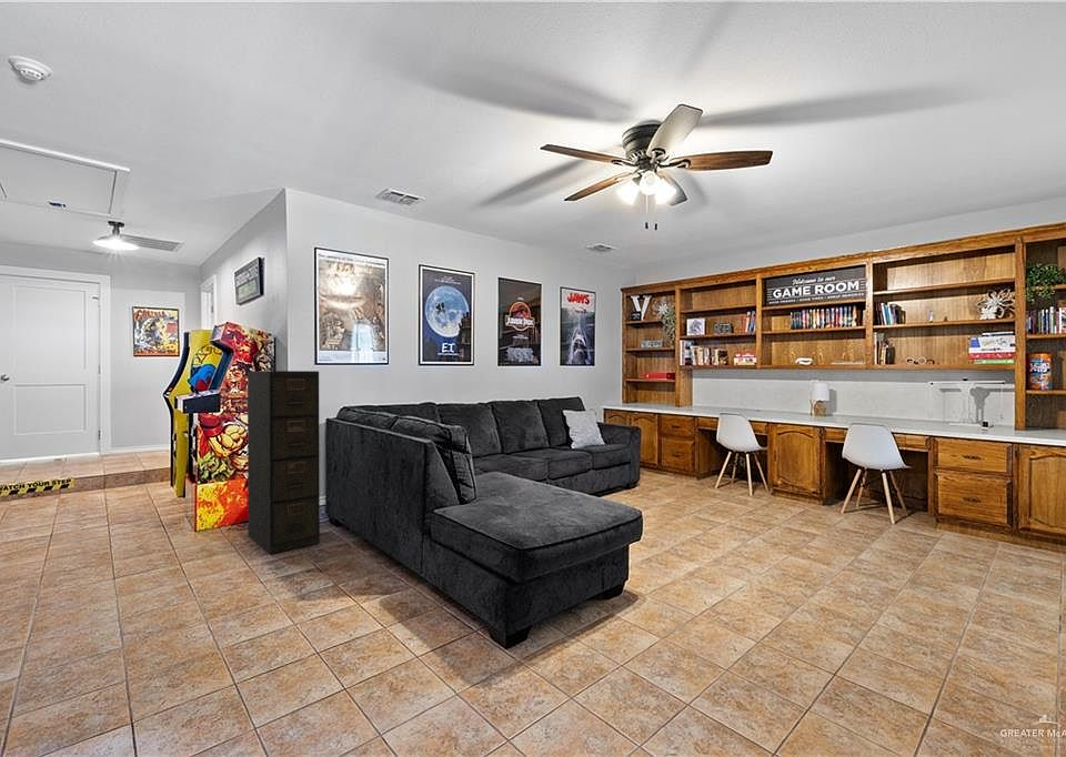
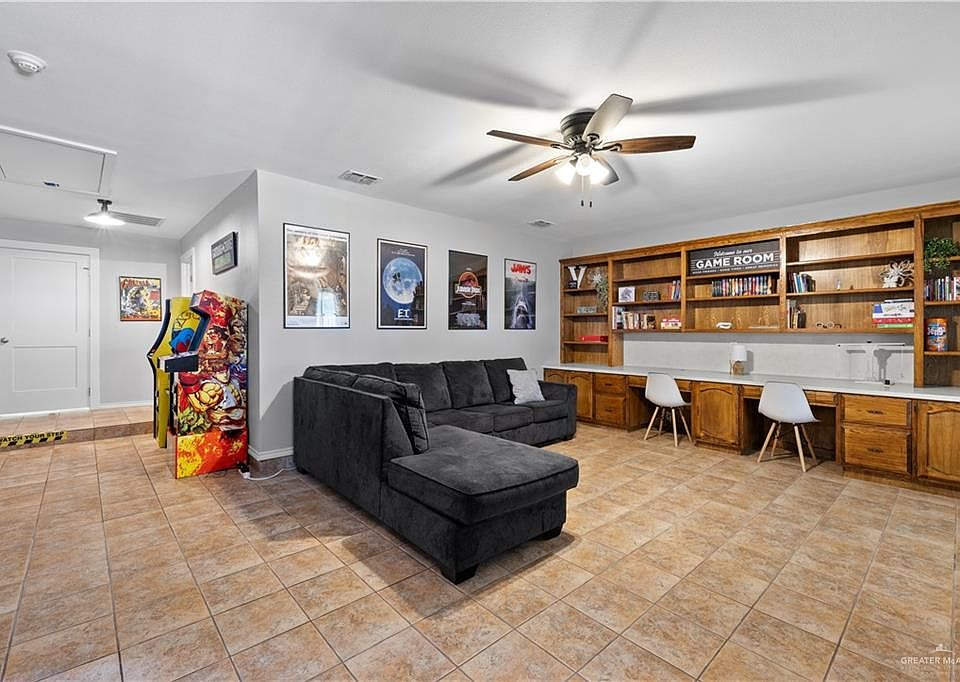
- filing cabinet [247,370,321,555]
